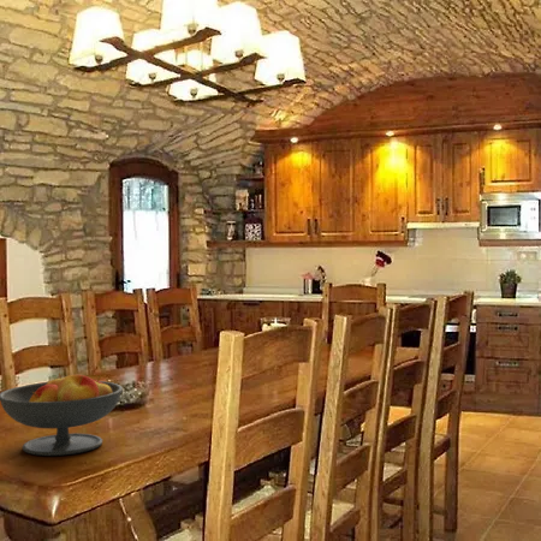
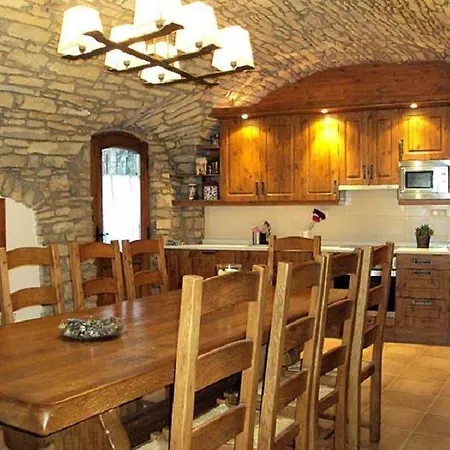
- fruit bowl [0,371,124,457]
